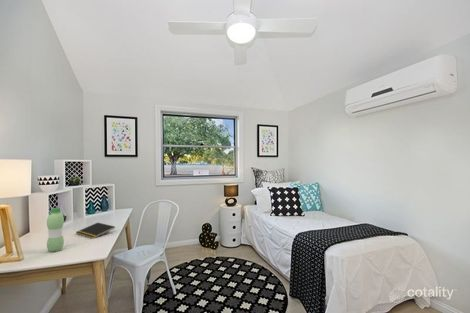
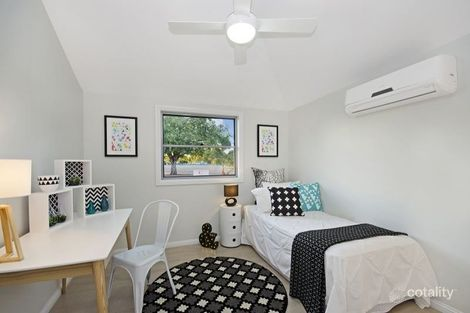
- water bottle [46,207,65,253]
- notepad [75,222,116,240]
